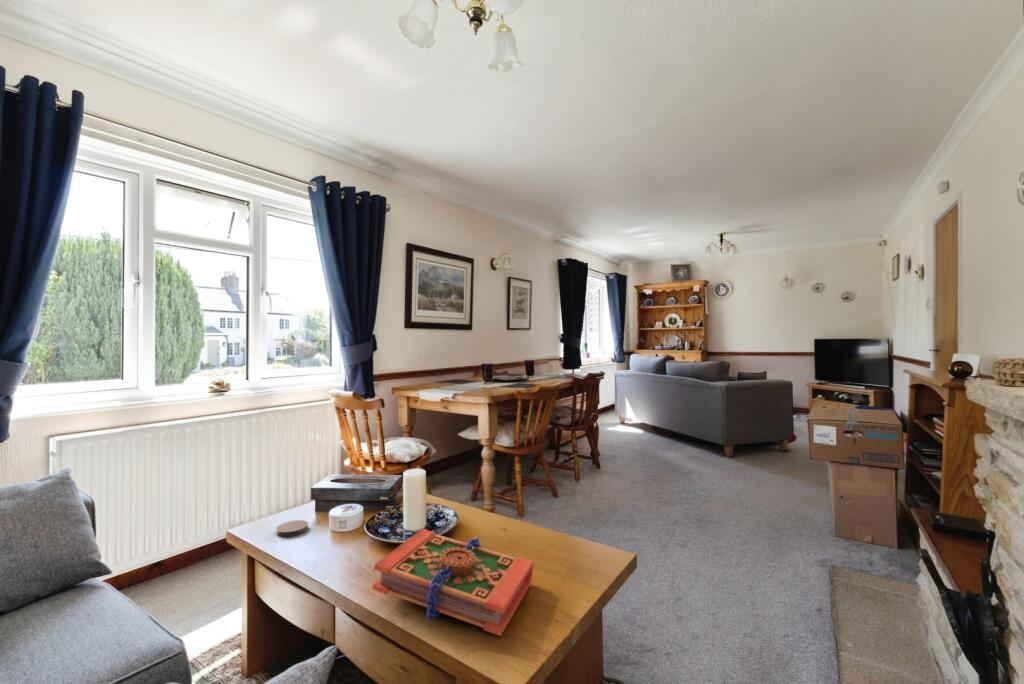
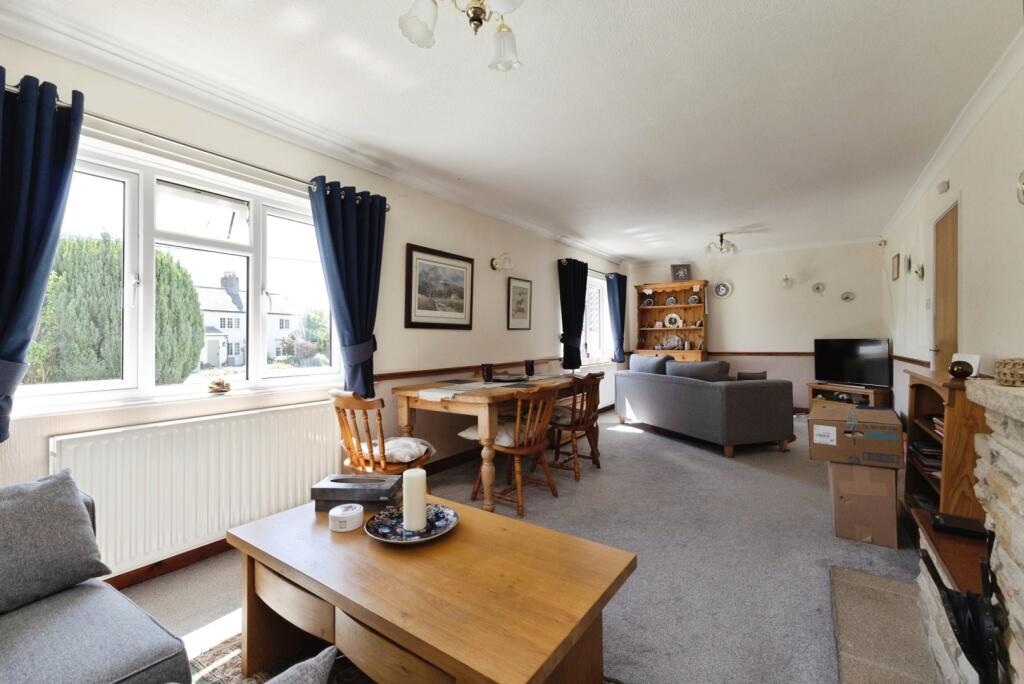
- coaster [275,519,309,537]
- book [371,528,535,637]
